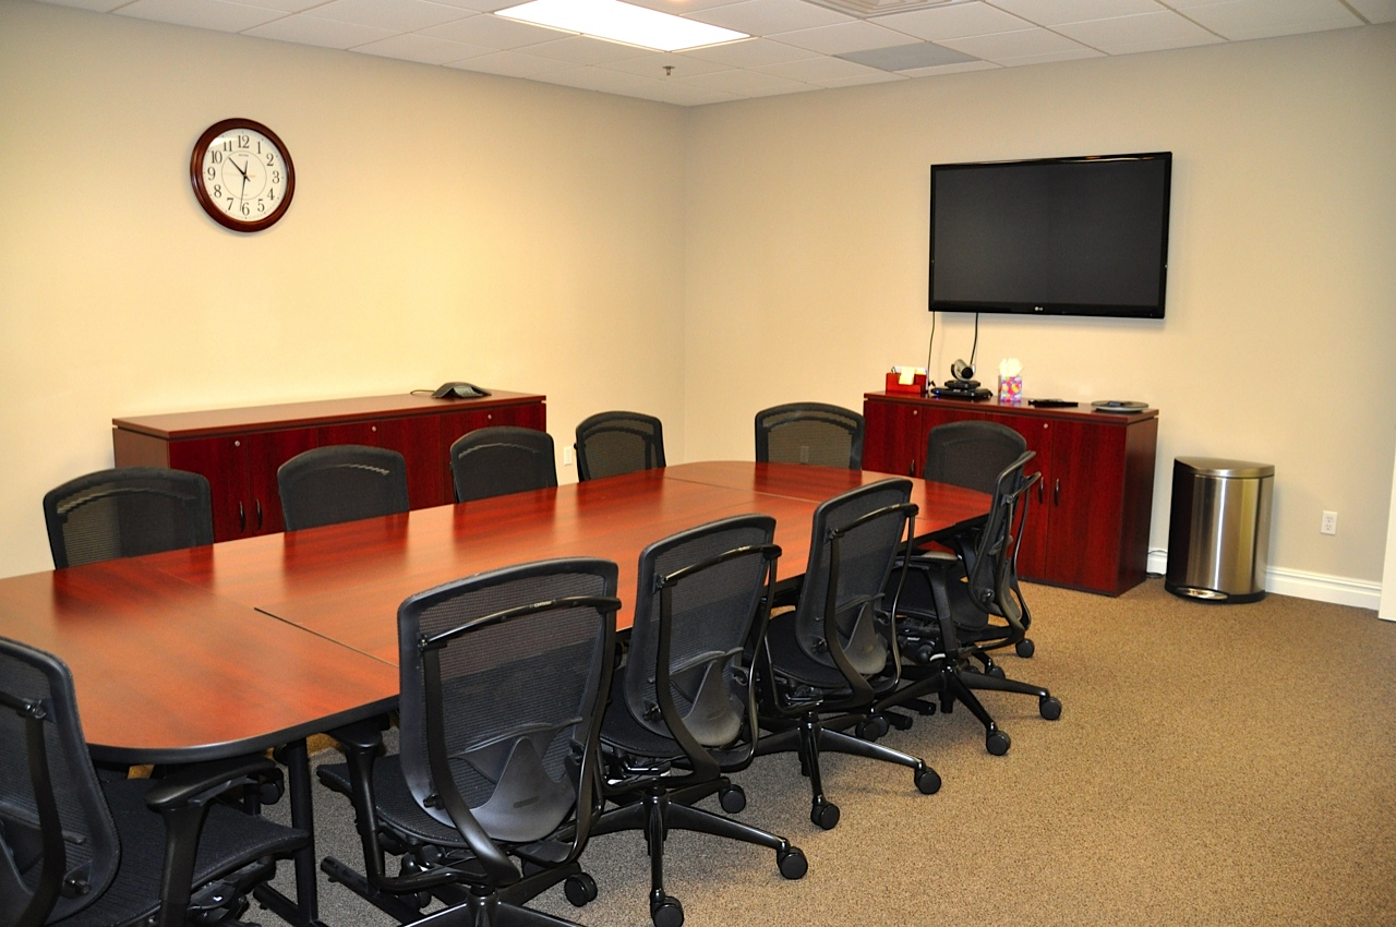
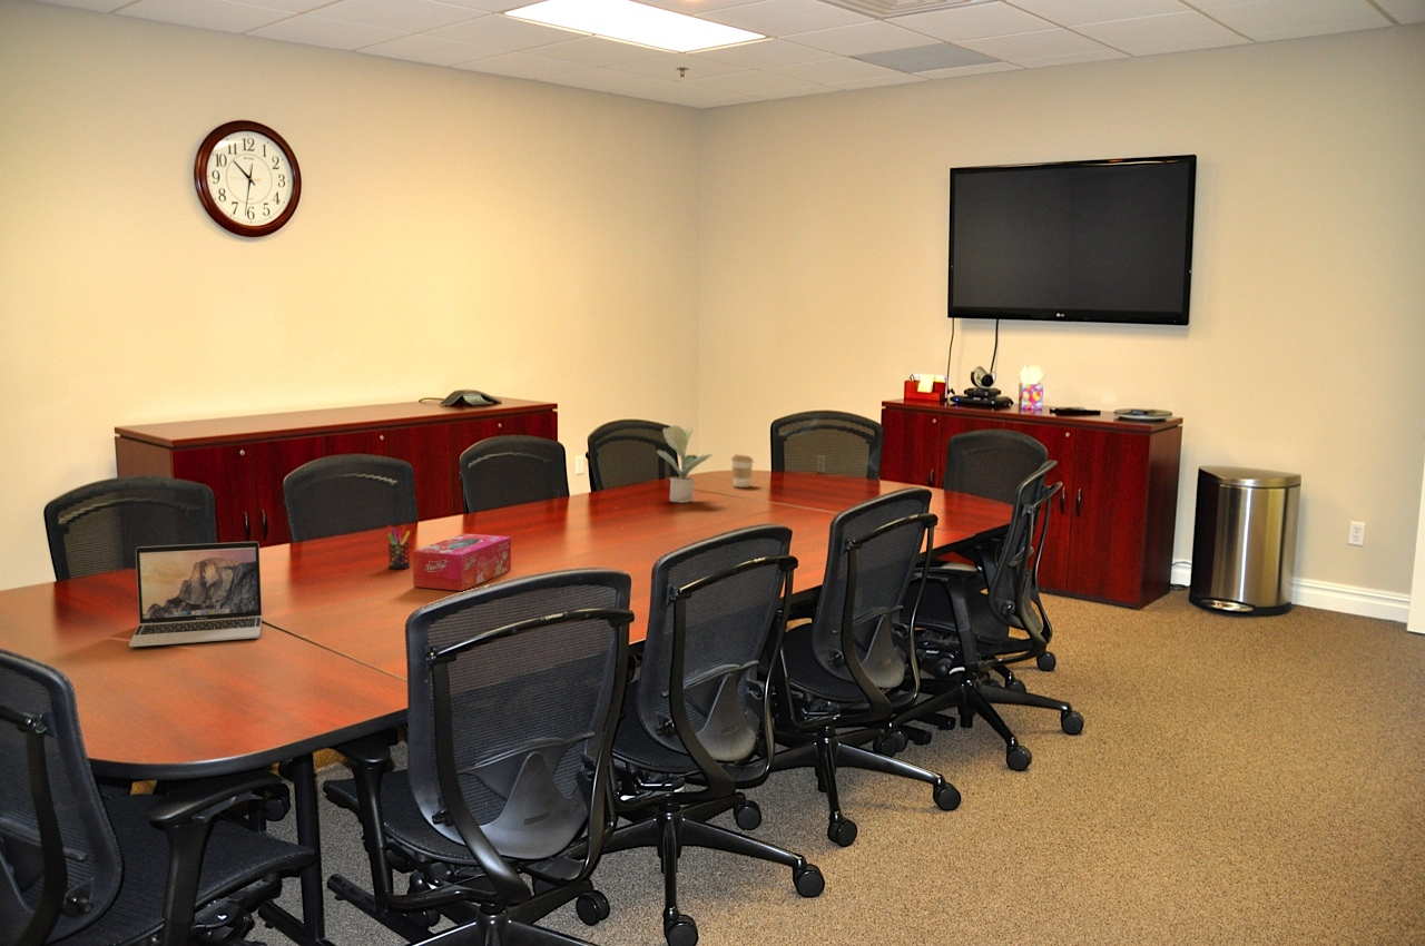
+ laptop [128,541,263,648]
+ tissue box [411,532,512,592]
+ potted plant [656,424,712,504]
+ coffee cup [730,454,755,489]
+ pen holder [386,524,411,570]
